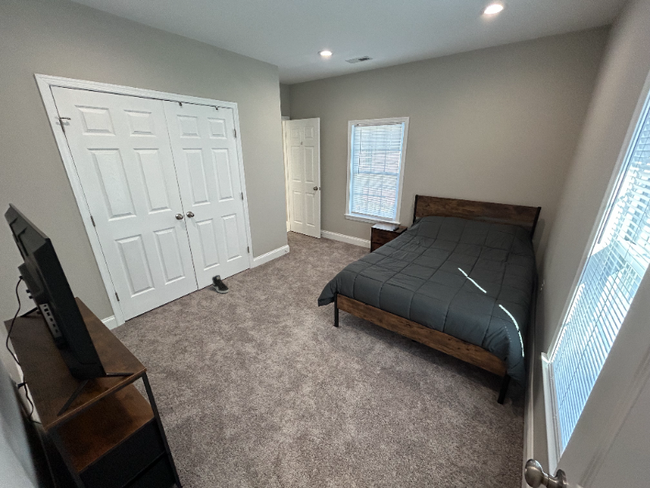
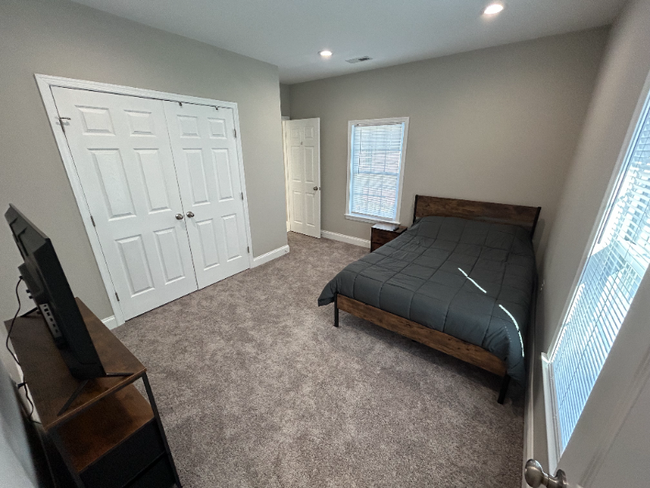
- sneaker [211,274,230,294]
